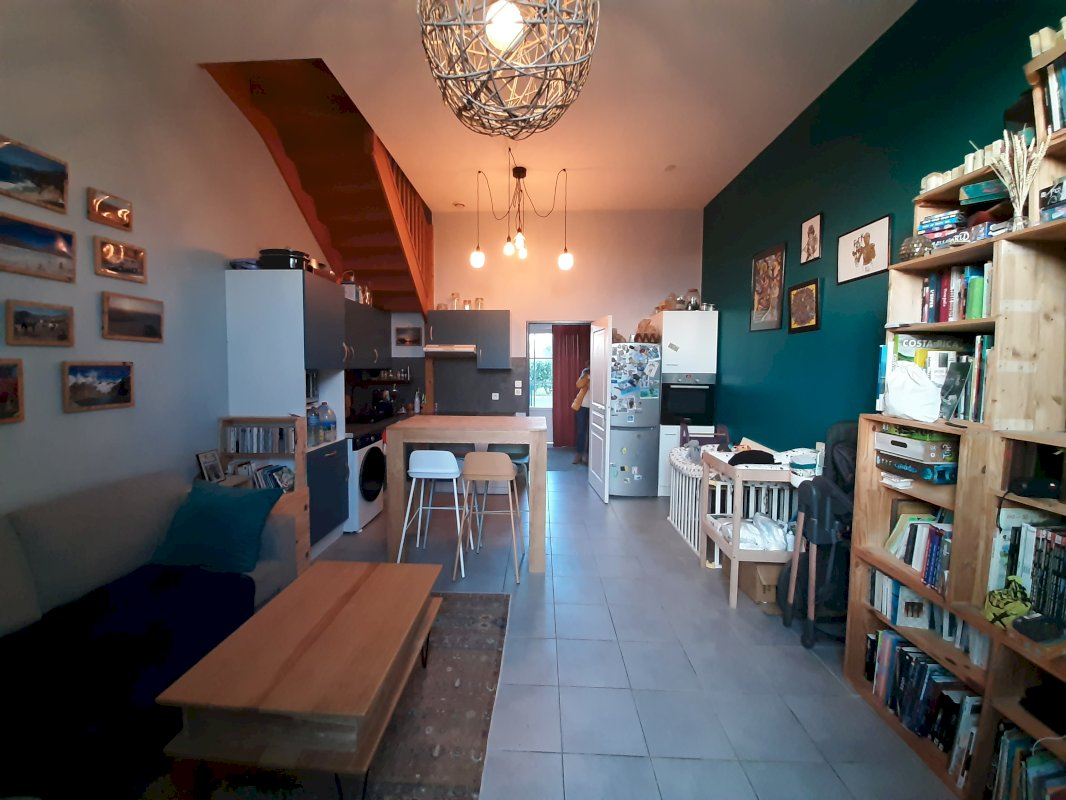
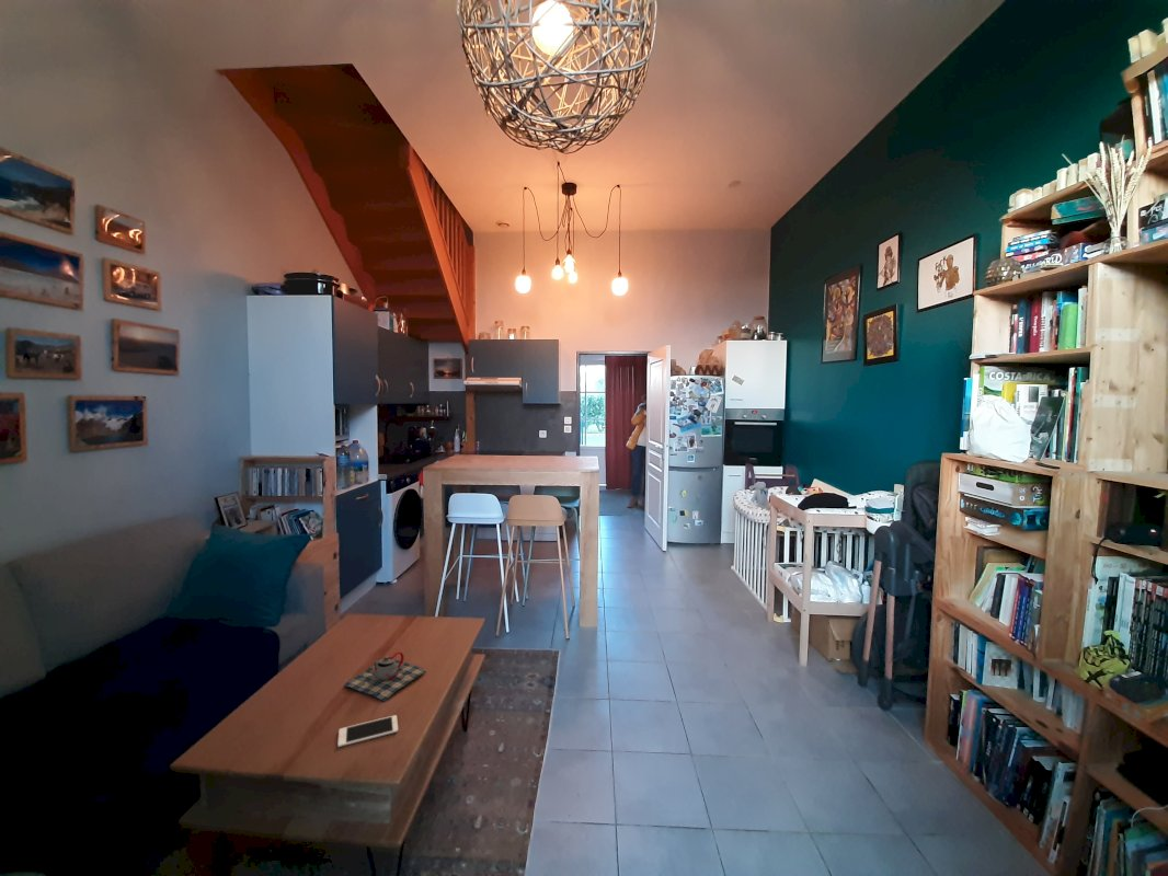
+ cell phone [336,714,399,748]
+ teapot [342,650,427,703]
